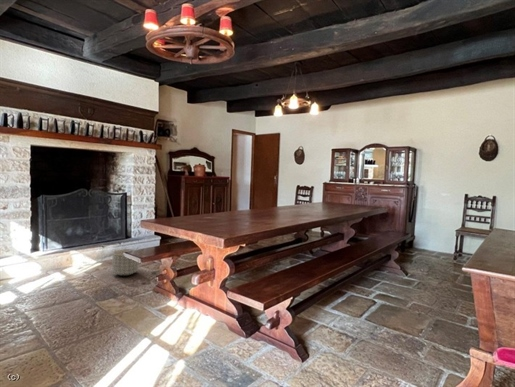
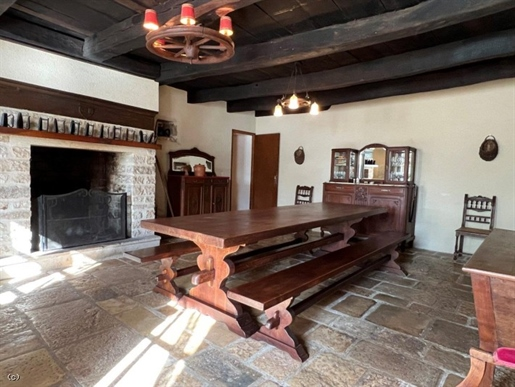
- planter [112,248,139,277]
